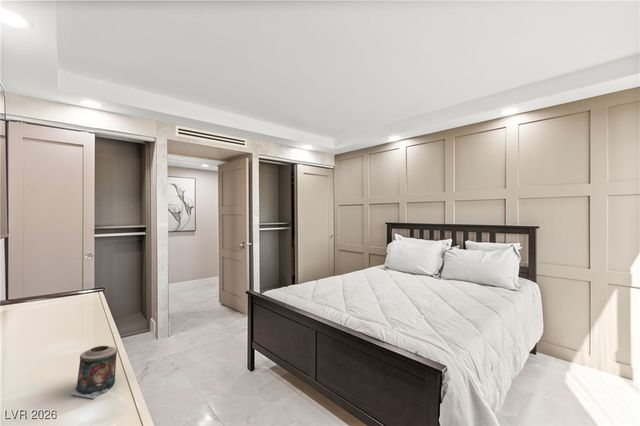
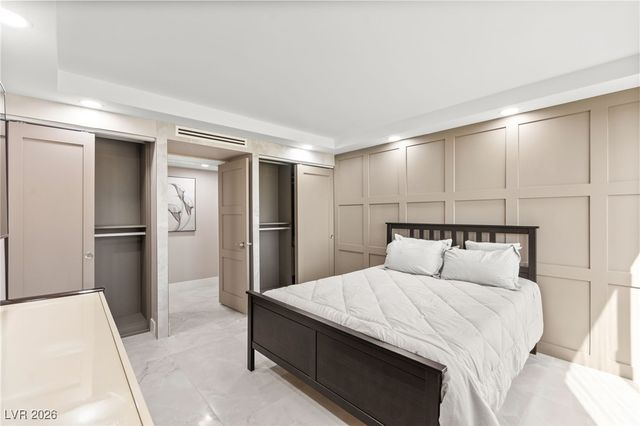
- candle [70,345,118,400]
